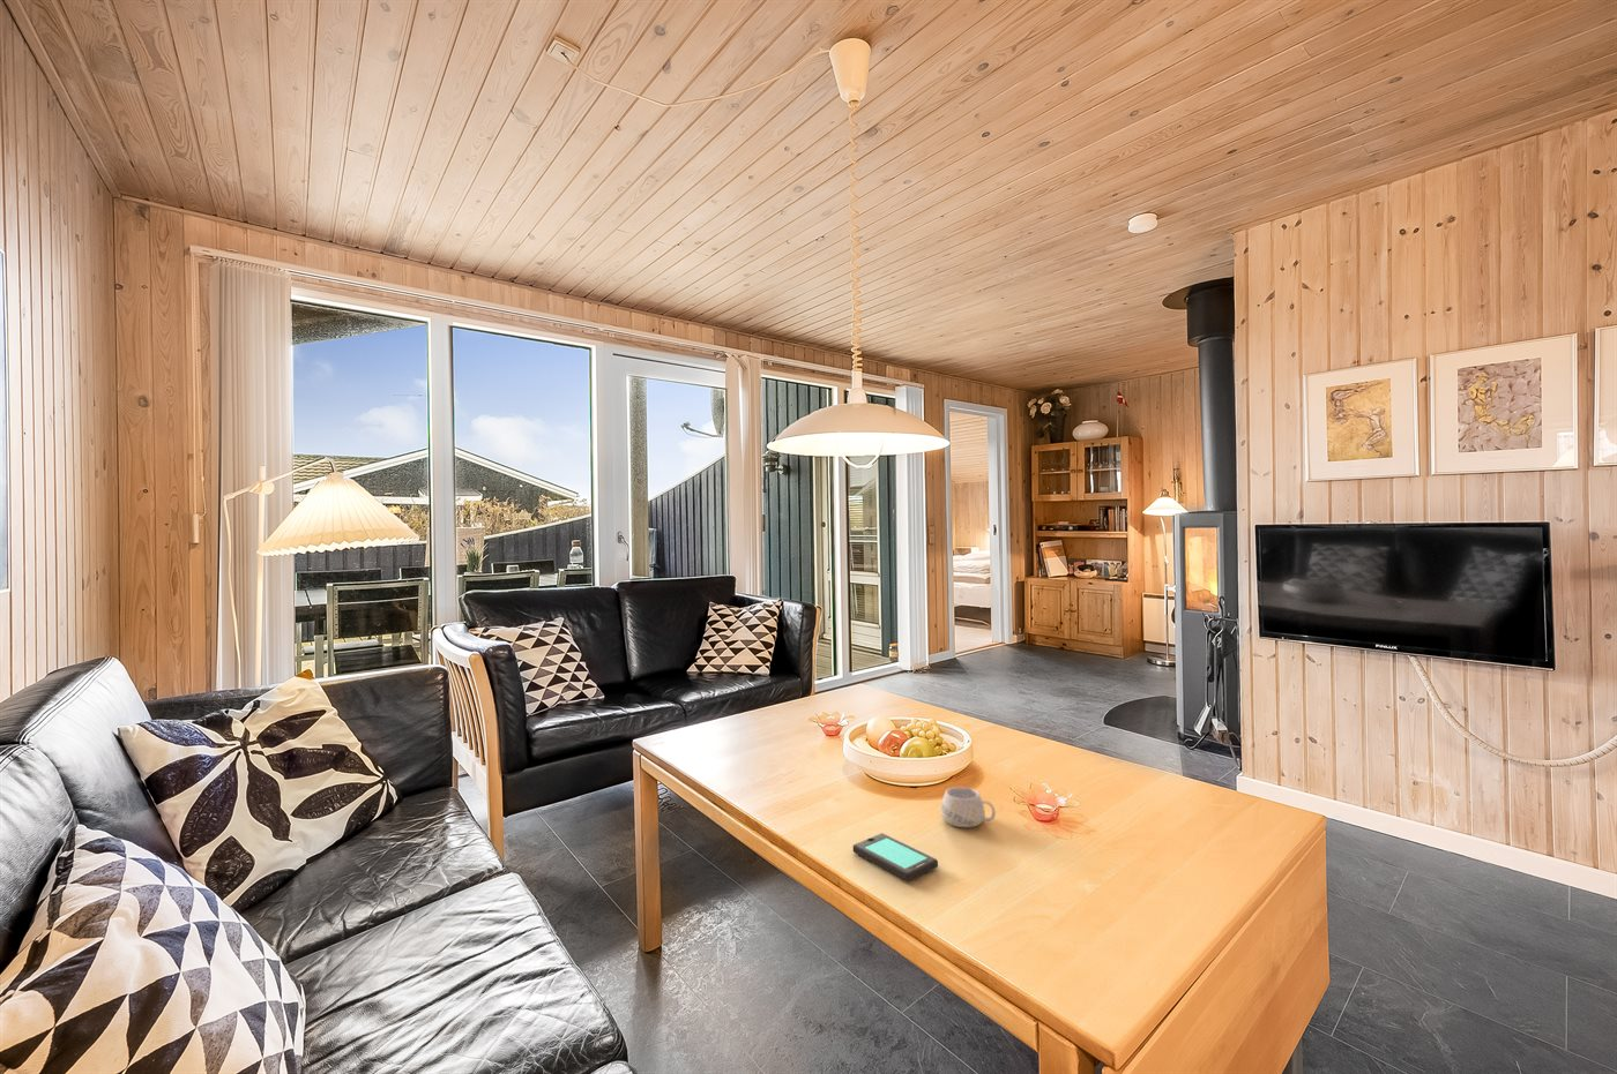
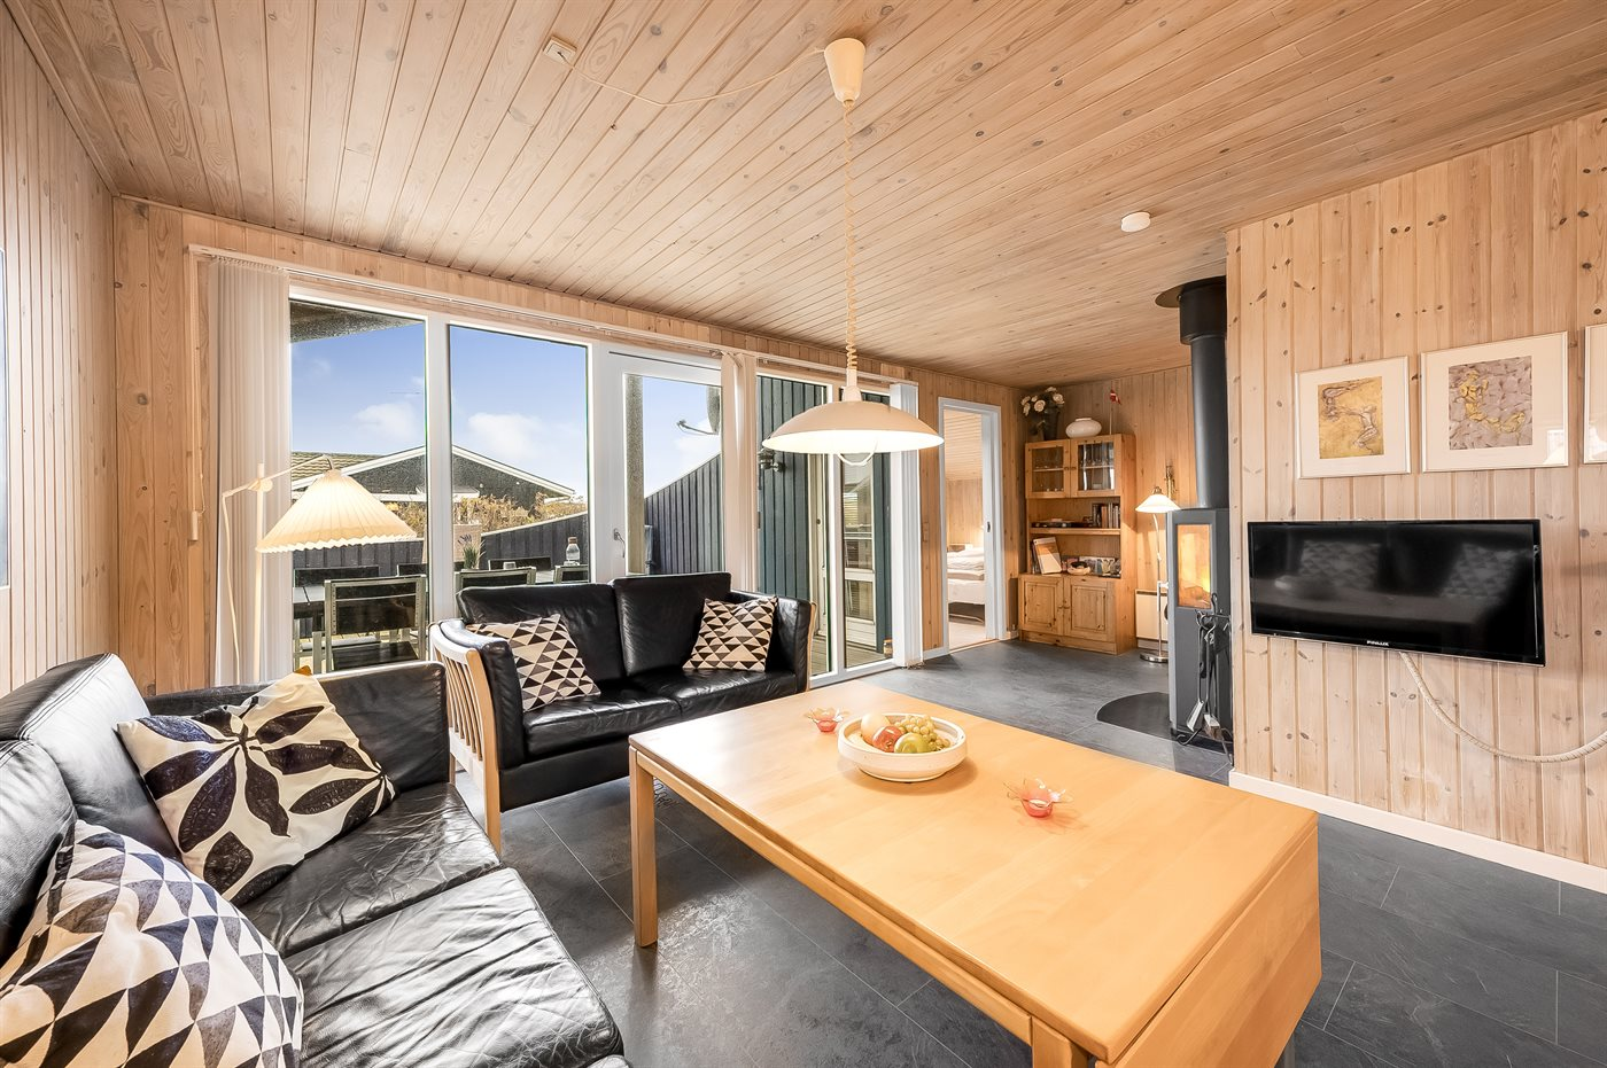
- smartphone [853,832,939,882]
- mug [939,785,997,828]
